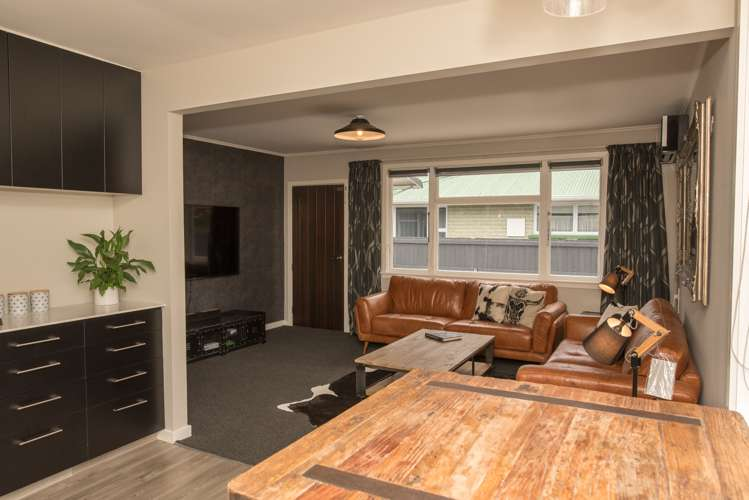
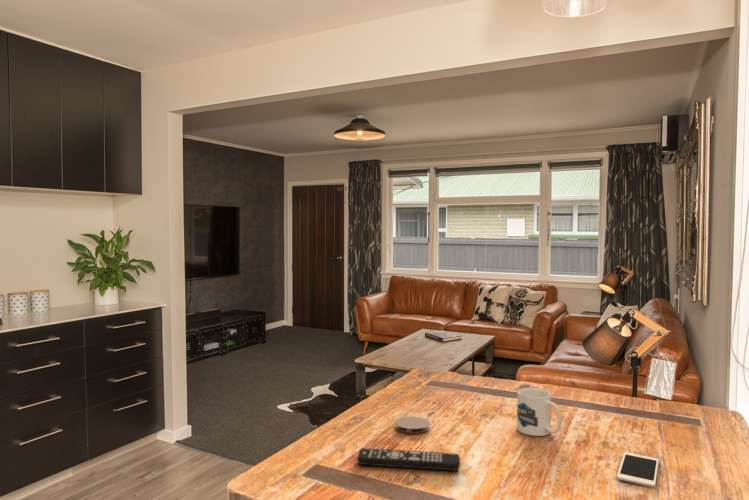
+ coaster [394,416,431,435]
+ mug [516,387,563,437]
+ cell phone [616,452,660,488]
+ remote control [356,447,461,472]
